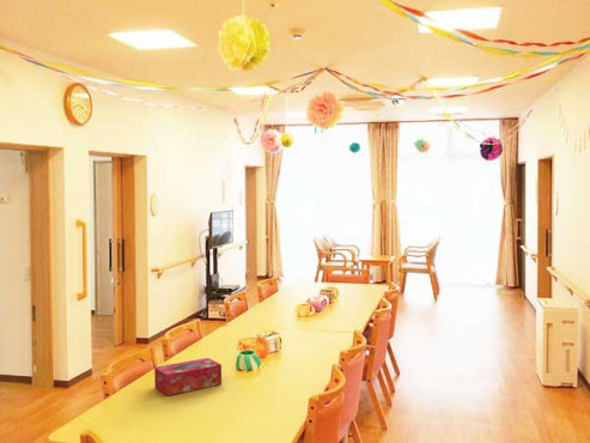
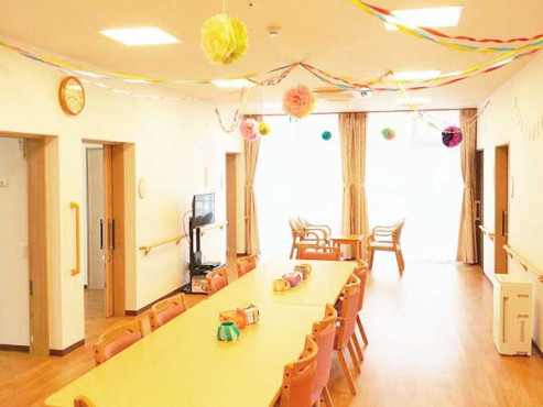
- tissue box [153,357,223,396]
